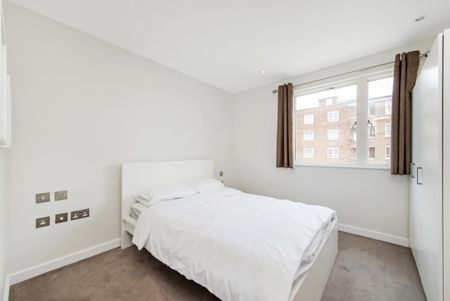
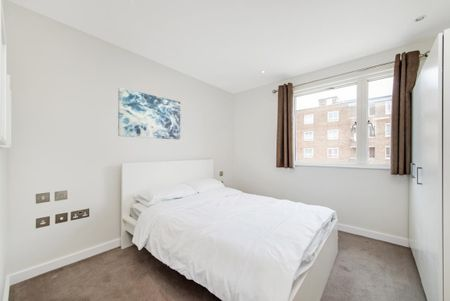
+ wall art [117,87,181,140]
